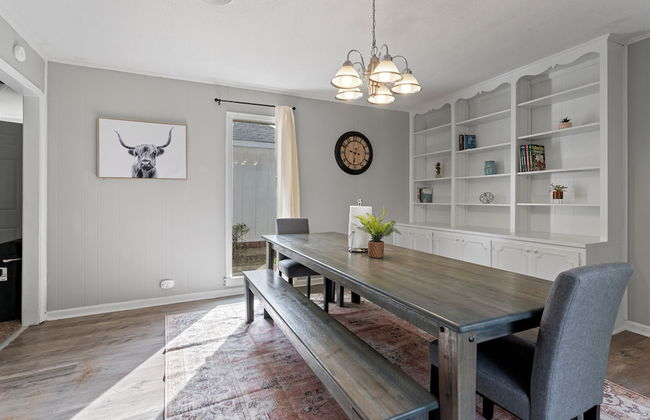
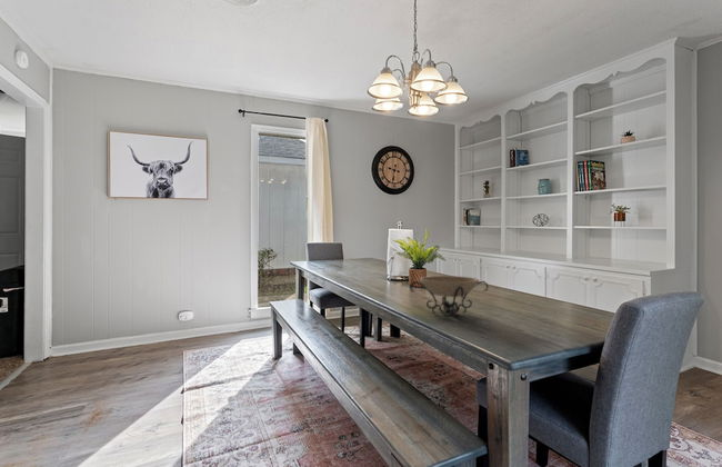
+ decorative bowl [409,275,490,318]
